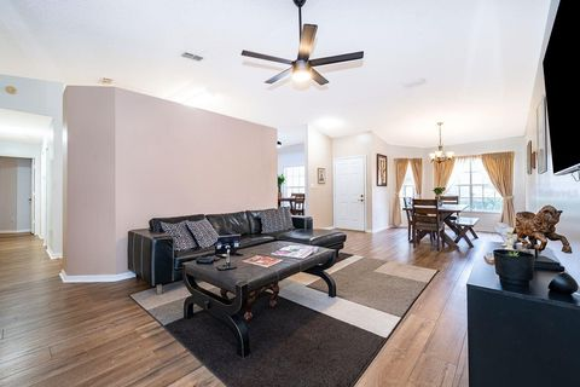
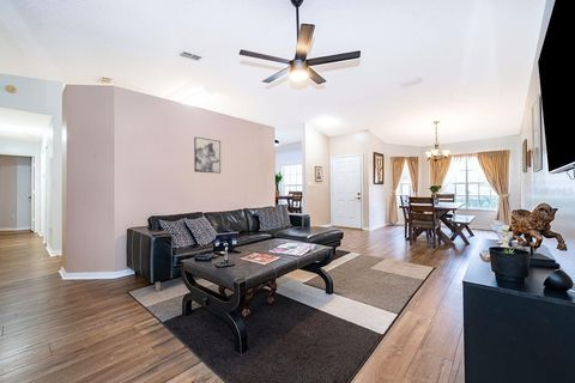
+ wall art [193,136,222,175]
